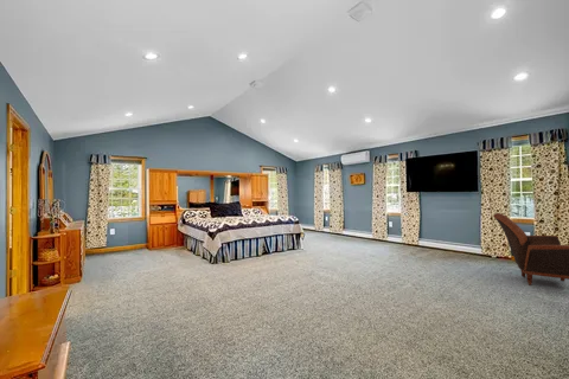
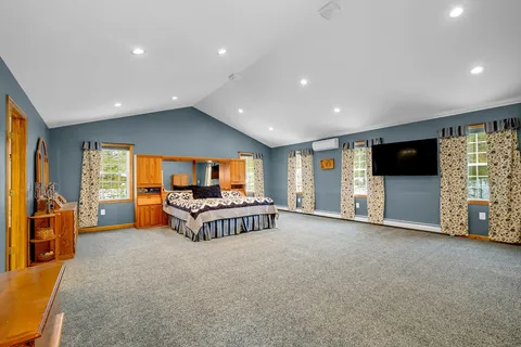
- armchair [492,212,569,287]
